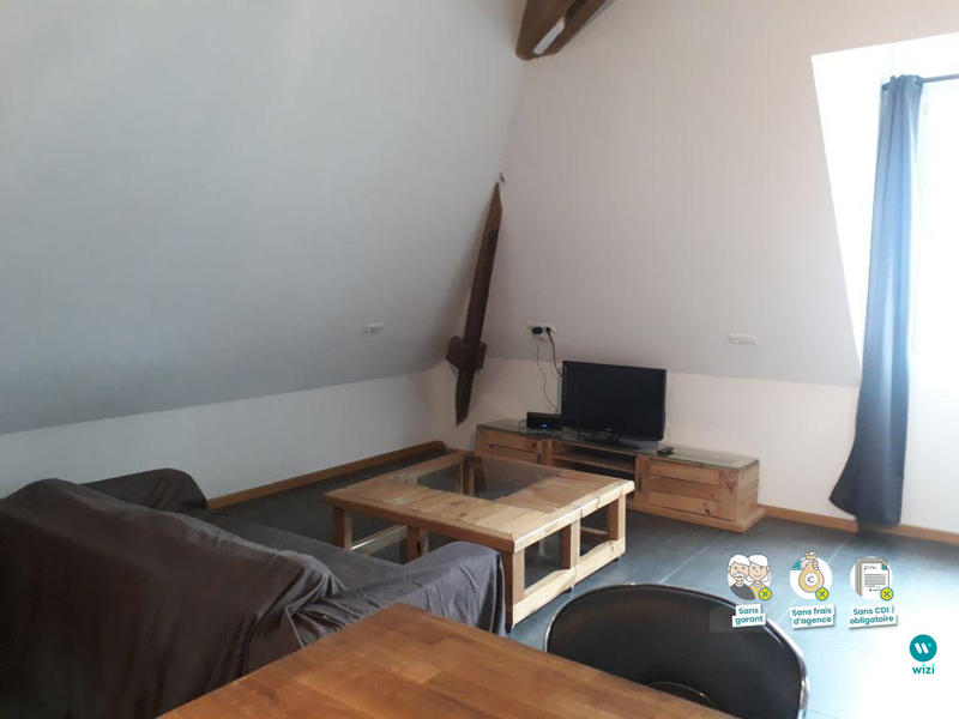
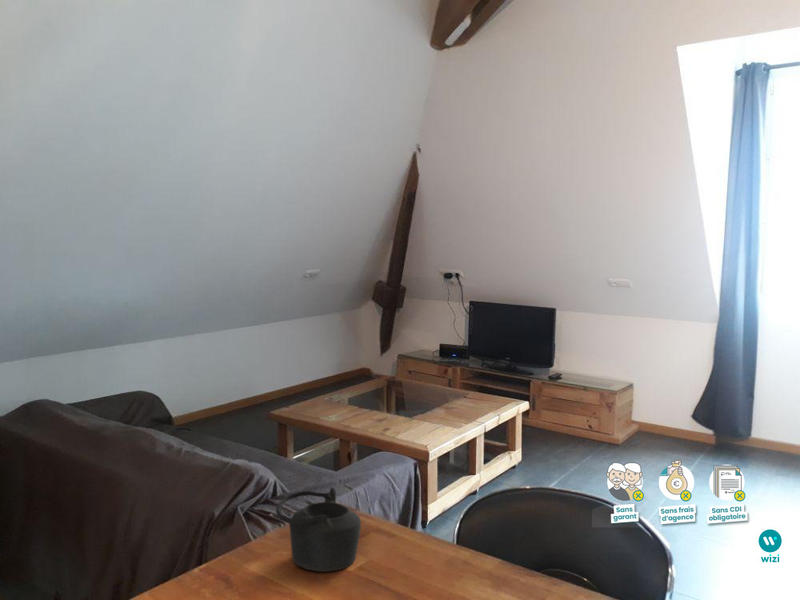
+ teapot [275,486,362,573]
